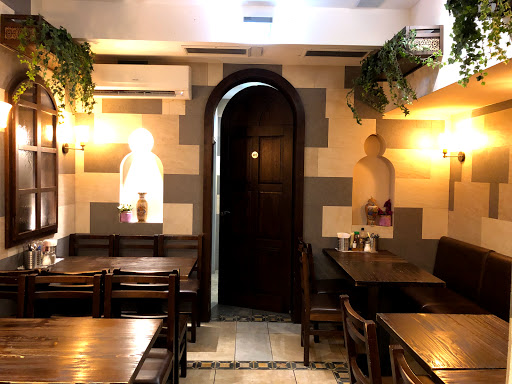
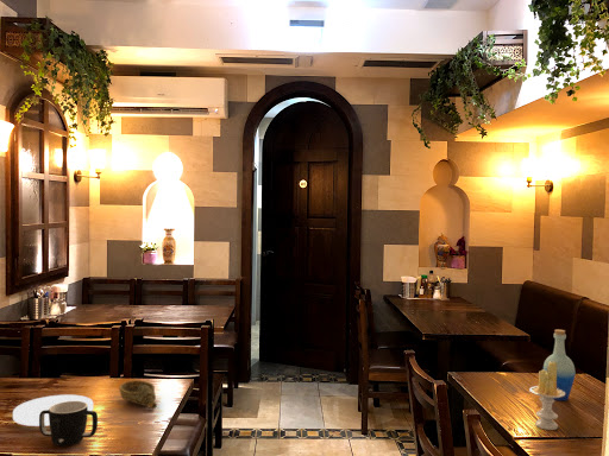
+ bottle [542,329,577,401]
+ decorative bowl [118,379,158,411]
+ candle [528,361,565,431]
+ mug [38,401,99,448]
+ plate [12,394,94,428]
